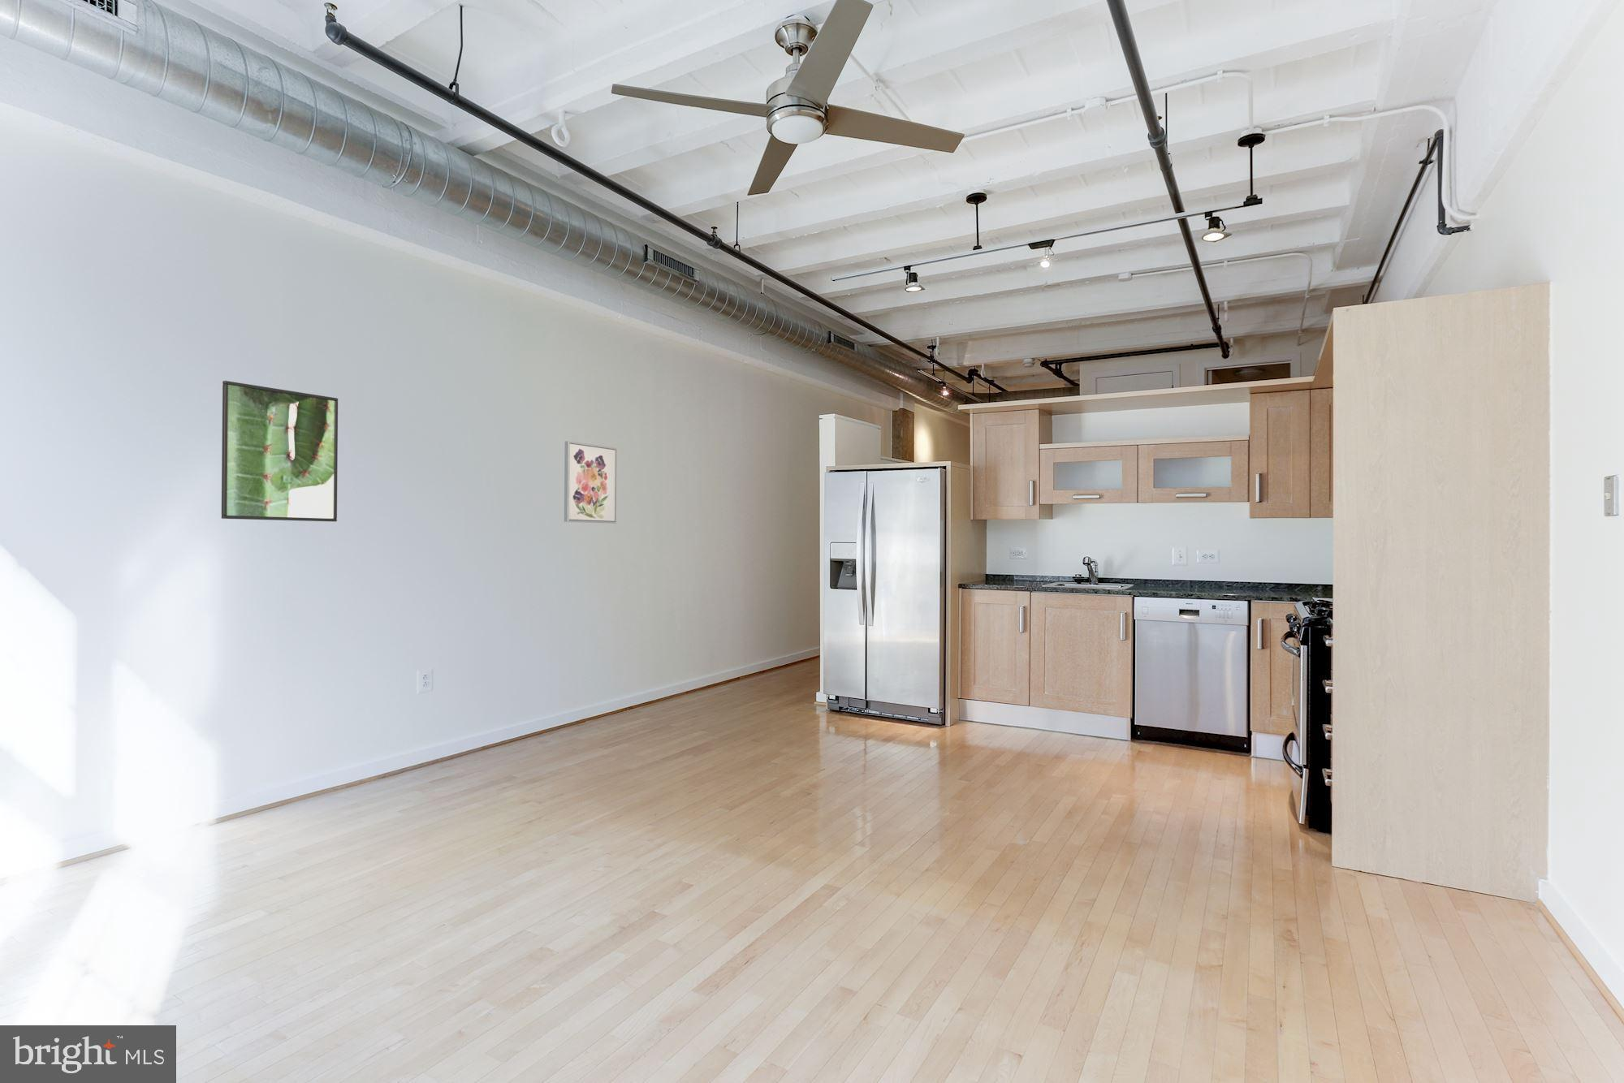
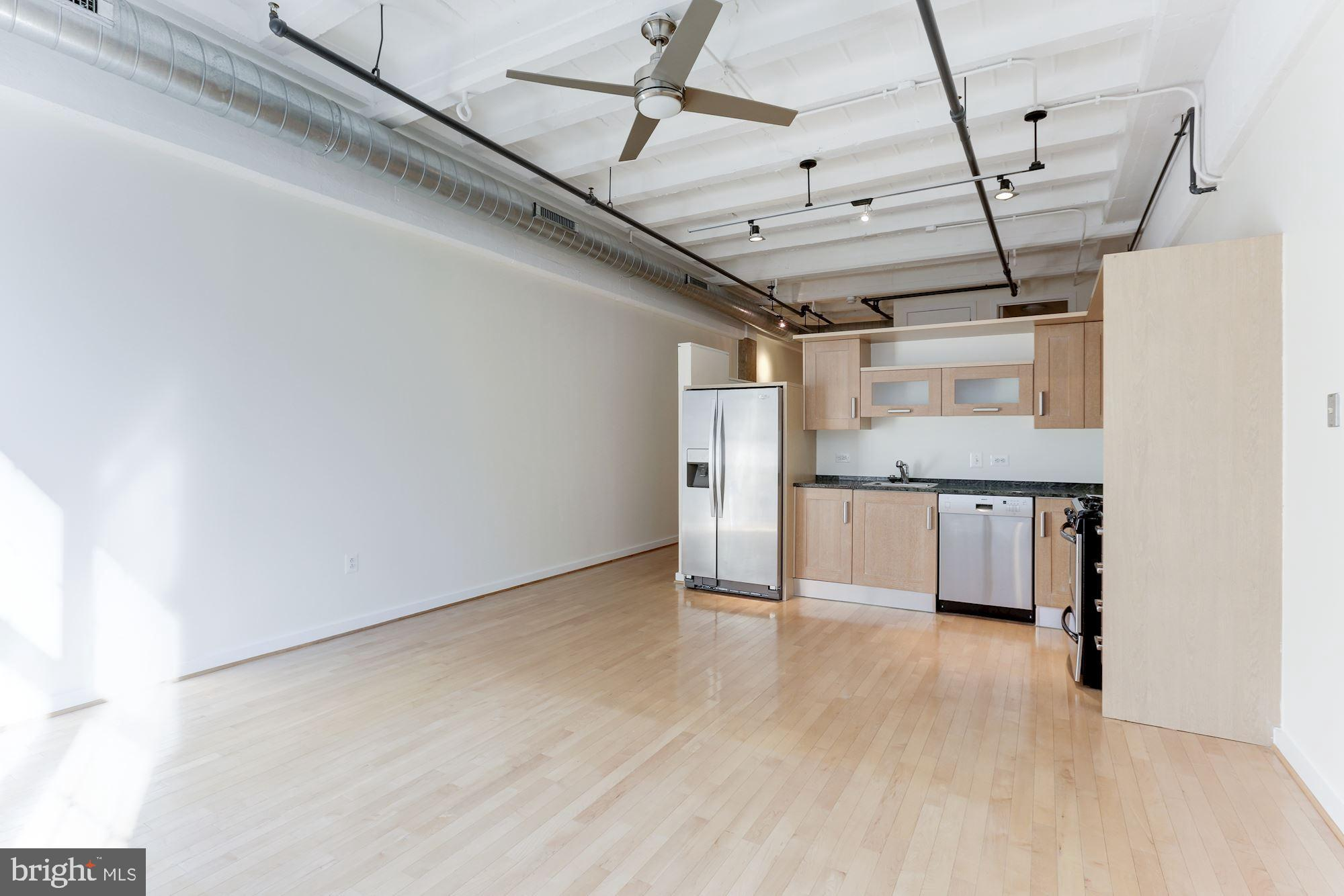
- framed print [221,380,338,522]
- wall art [563,440,617,525]
